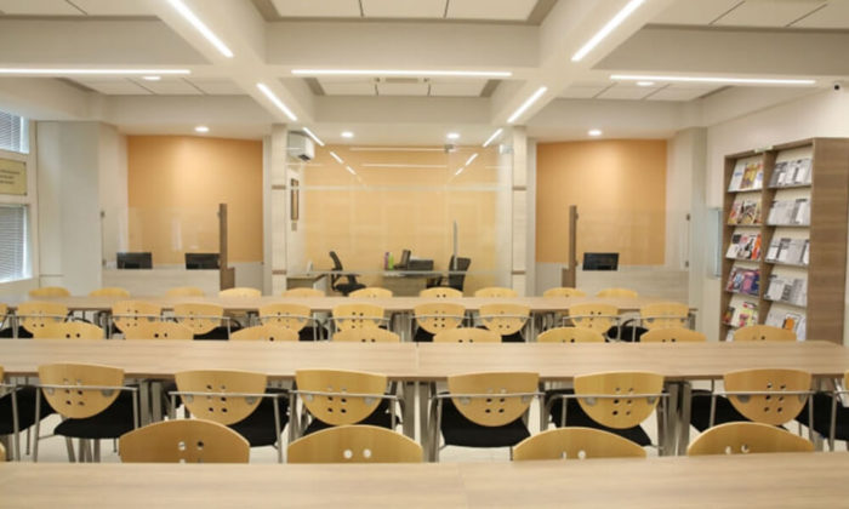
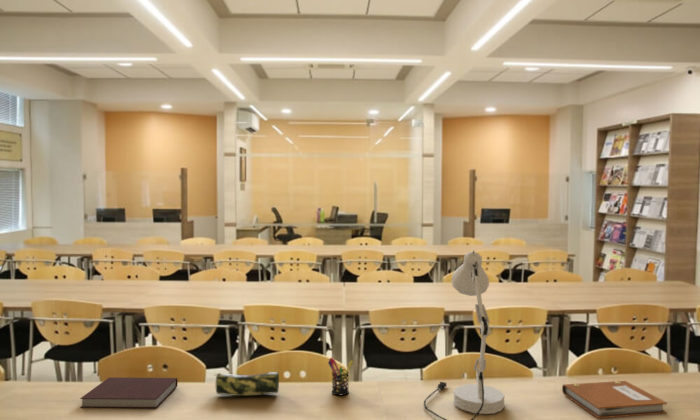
+ pencil case [213,371,280,397]
+ pen holder [327,356,353,396]
+ notebook [79,377,179,409]
+ desk lamp [423,250,505,420]
+ notebook [561,380,668,419]
